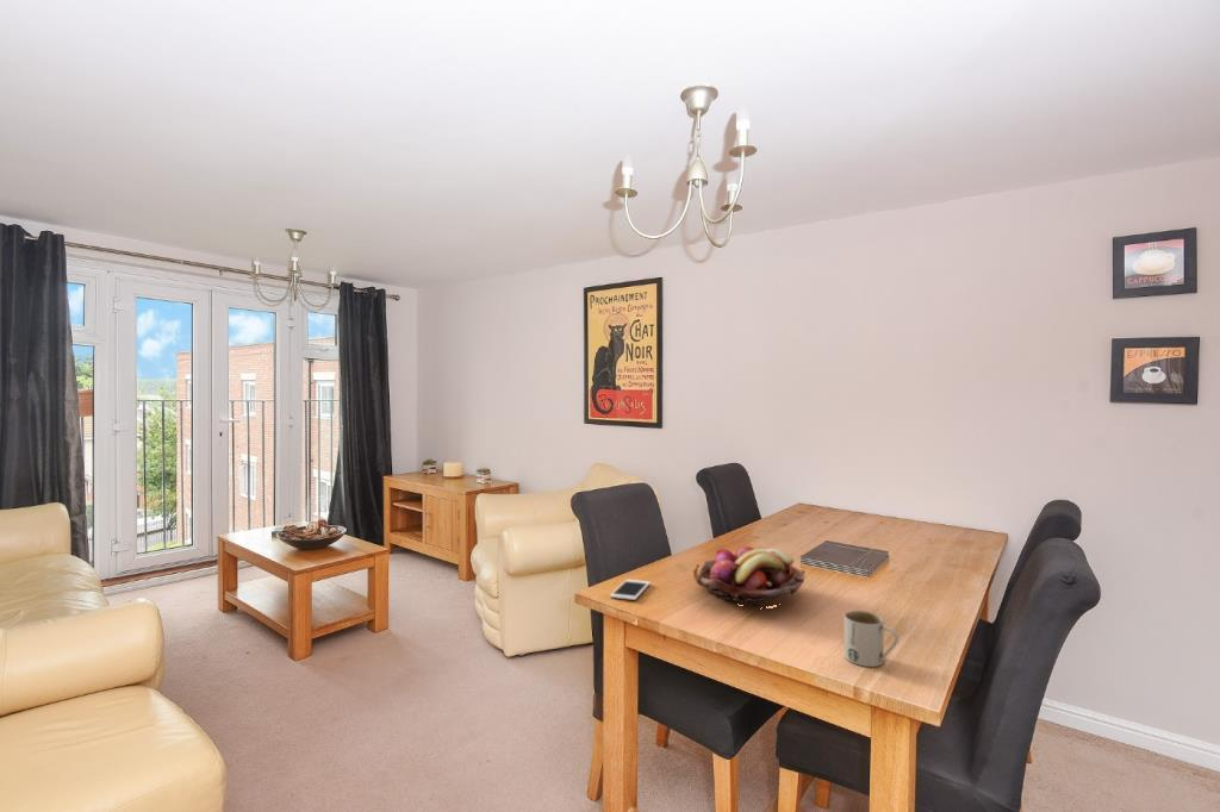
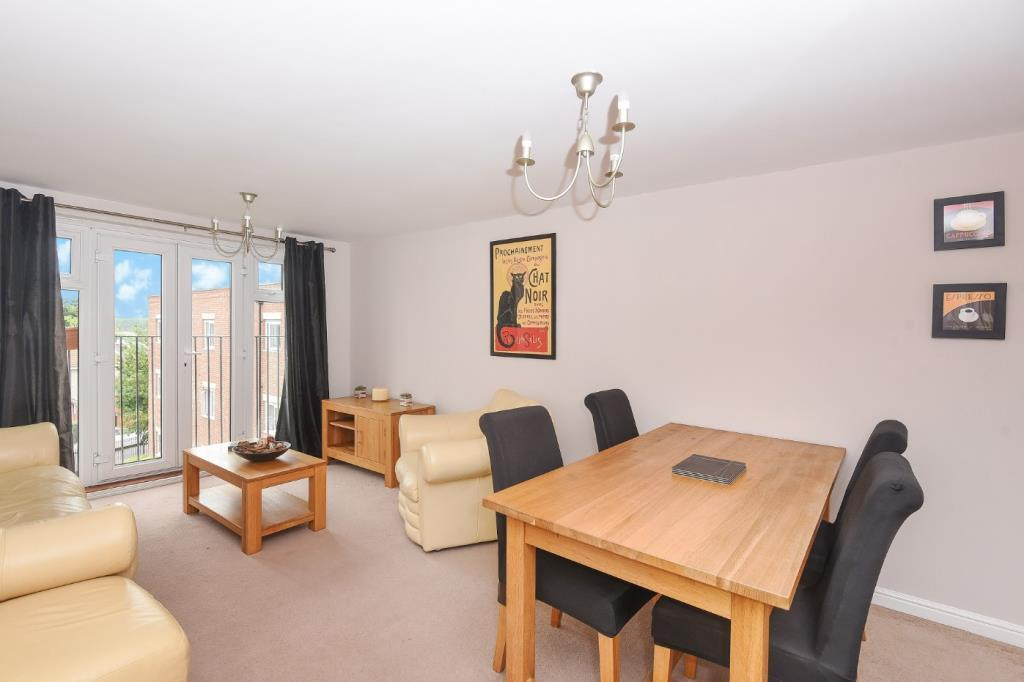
- fruit basket [692,545,807,607]
- mug [844,610,900,668]
- cell phone [609,579,652,601]
